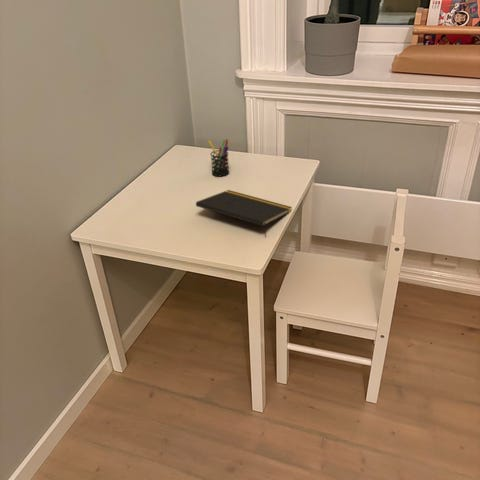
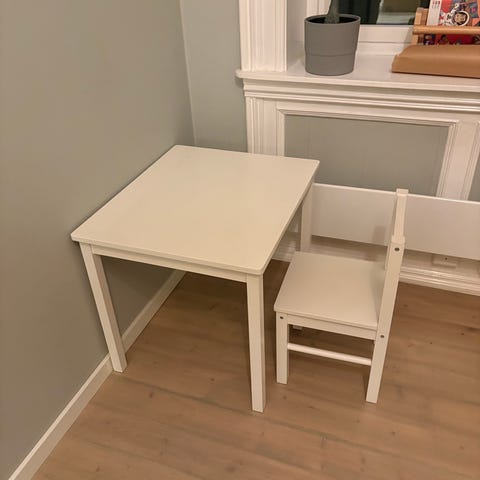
- notepad [195,189,293,237]
- pen holder [206,138,230,177]
